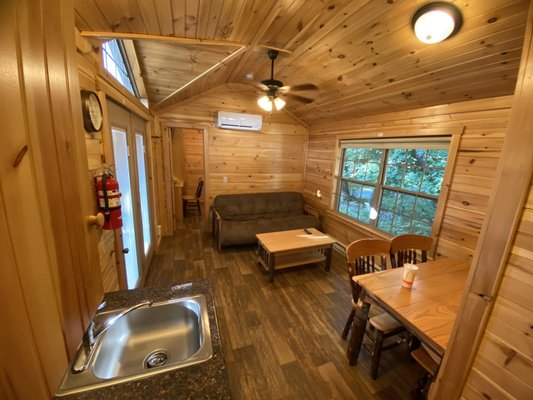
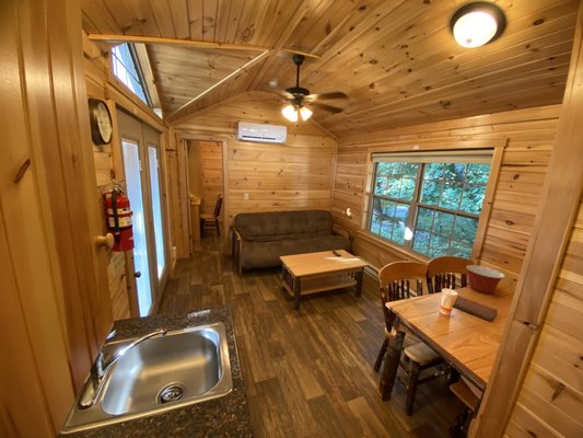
+ notebook [452,295,499,323]
+ mixing bowl [465,264,506,295]
